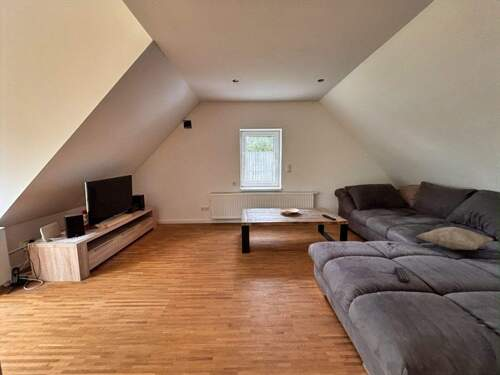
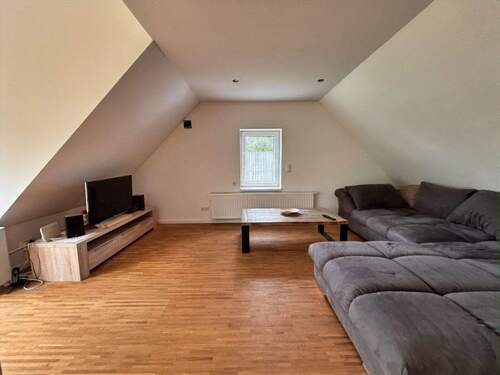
- decorative pillow [416,226,494,251]
- remote control [393,266,411,284]
